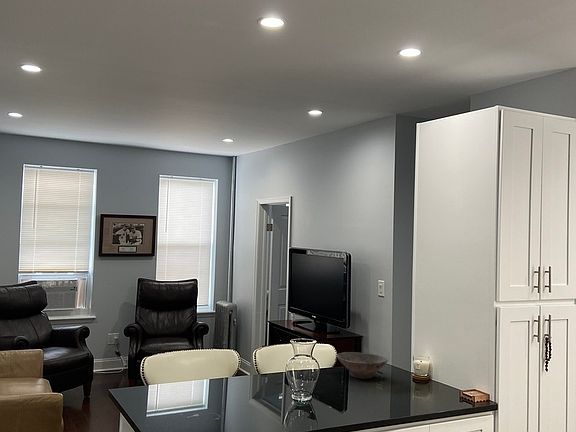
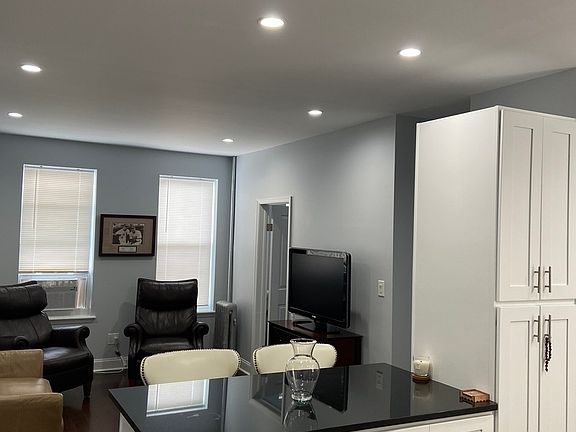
- bowl [335,351,389,379]
